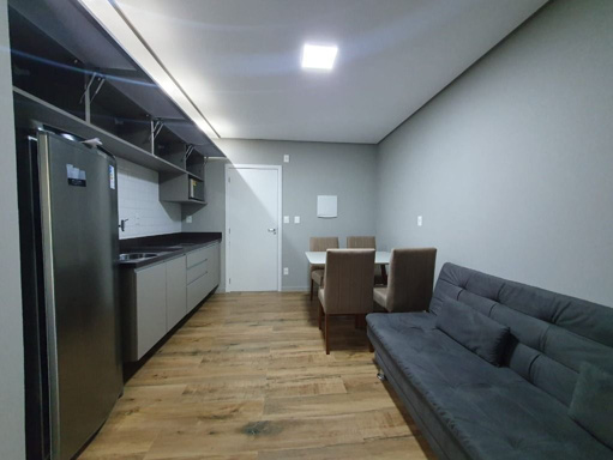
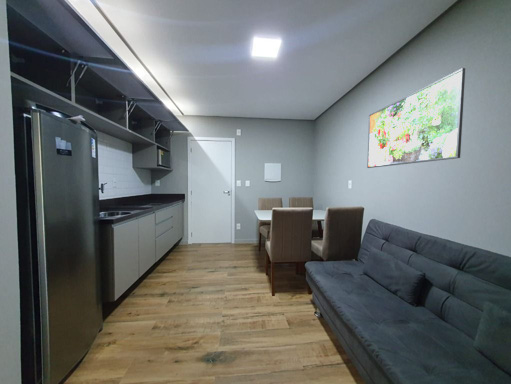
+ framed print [366,67,466,169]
